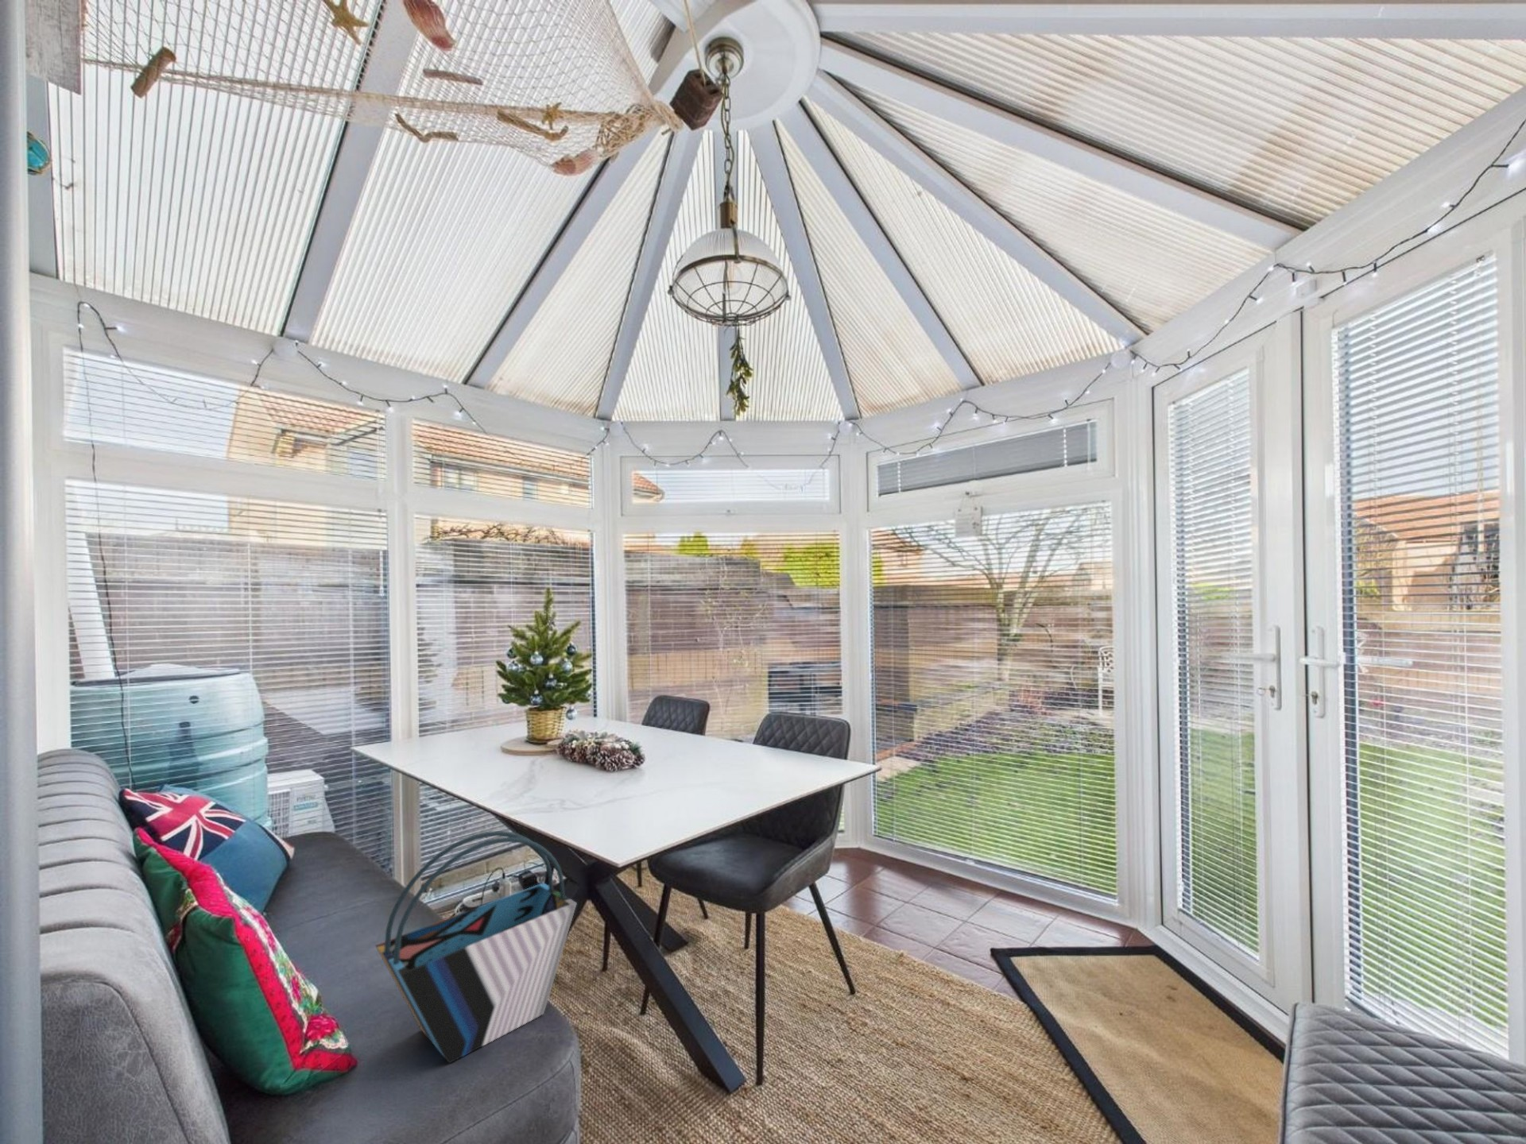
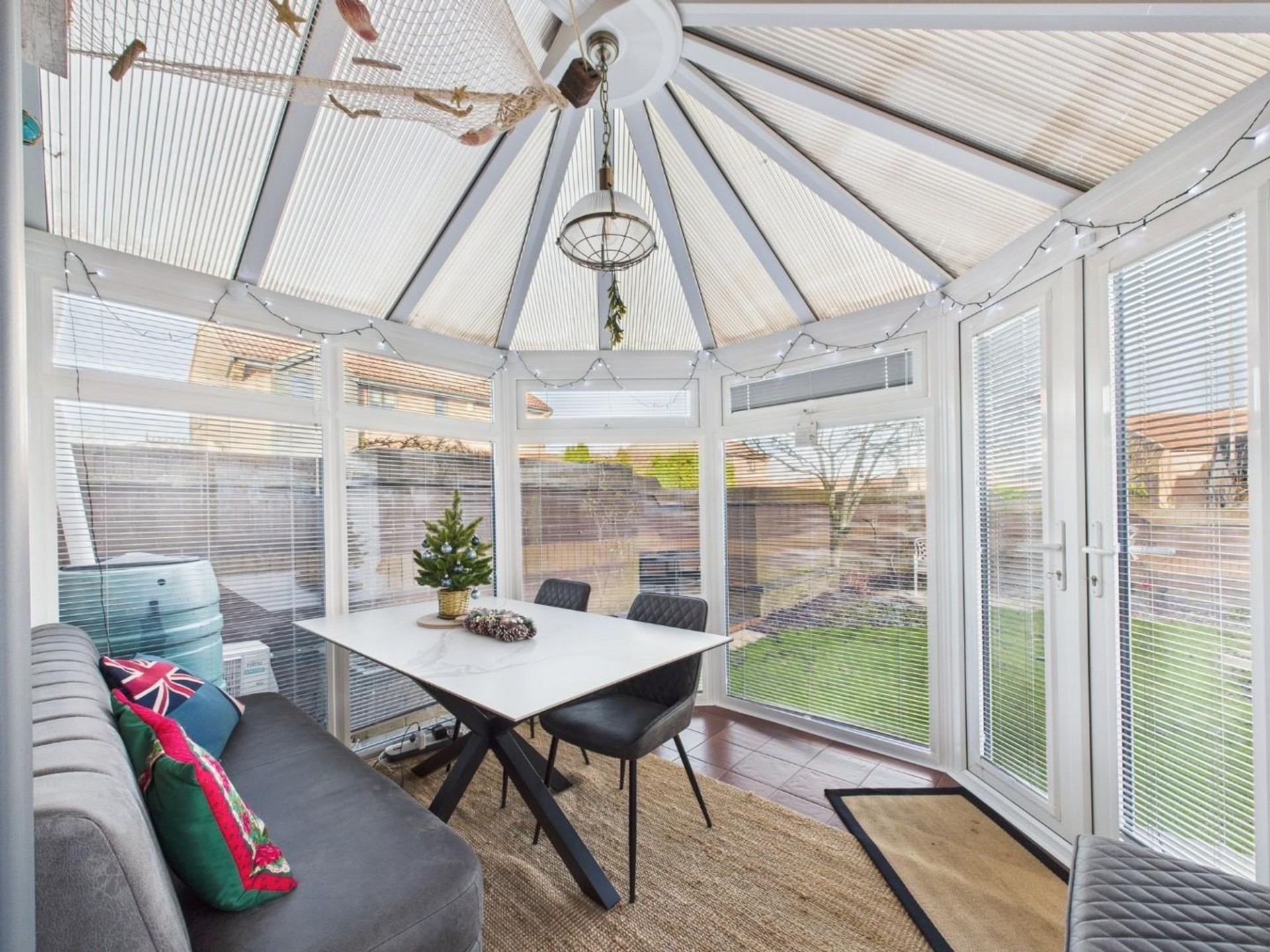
- tote bag [375,830,578,1065]
